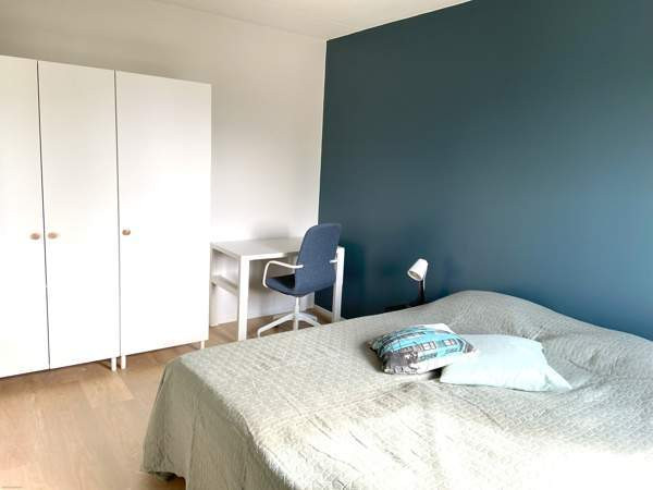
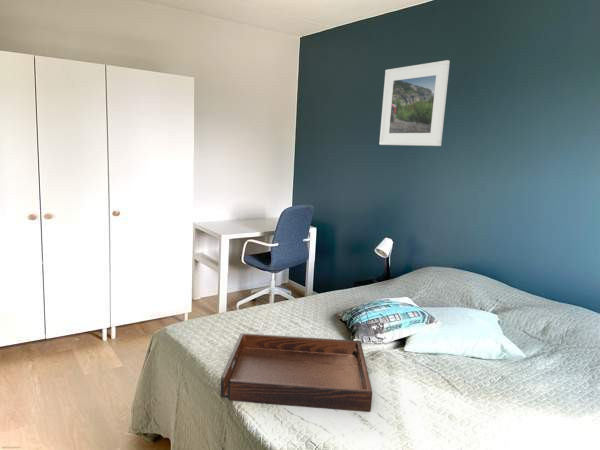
+ serving tray [219,332,373,412]
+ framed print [378,59,451,147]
